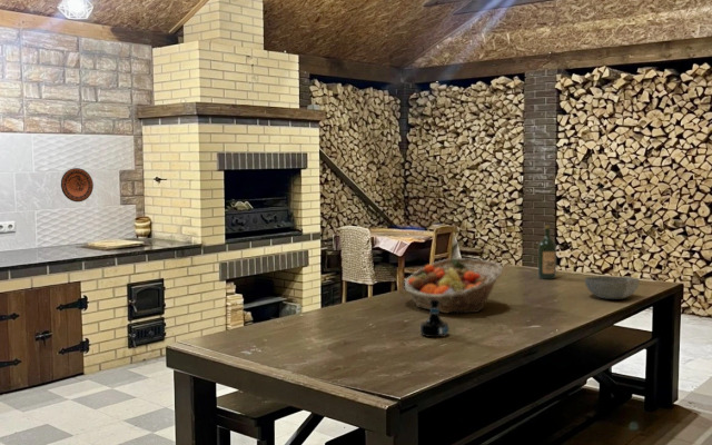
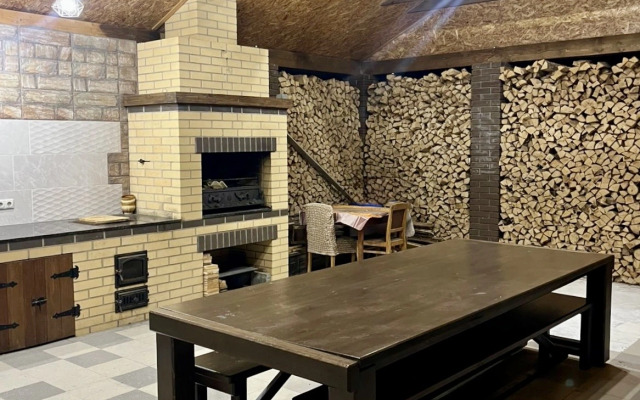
- fruit basket [403,257,504,314]
- bowl [584,275,640,300]
- wine bottle [537,225,557,280]
- decorative plate [60,167,95,202]
- tequila bottle [419,299,449,338]
